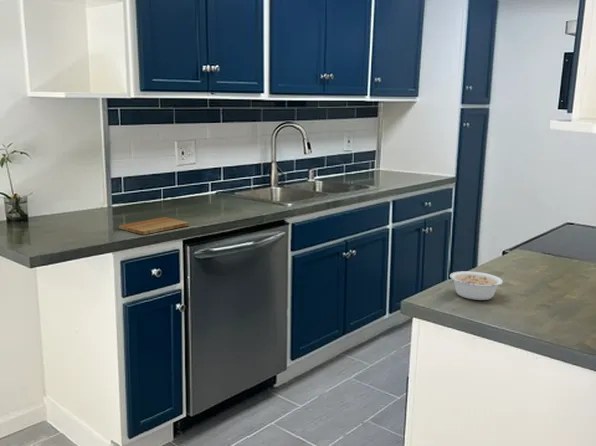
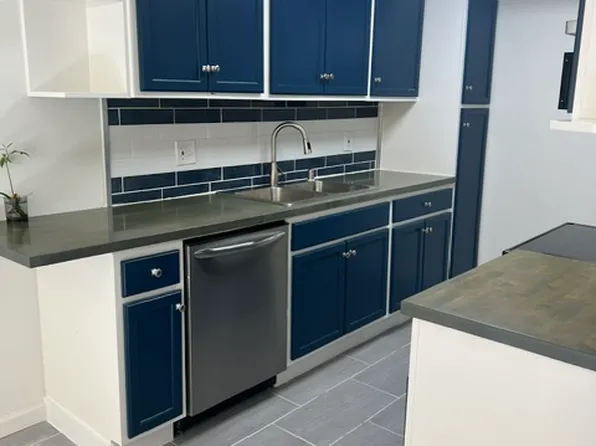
- legume [449,270,504,301]
- cutting board [118,216,190,236]
